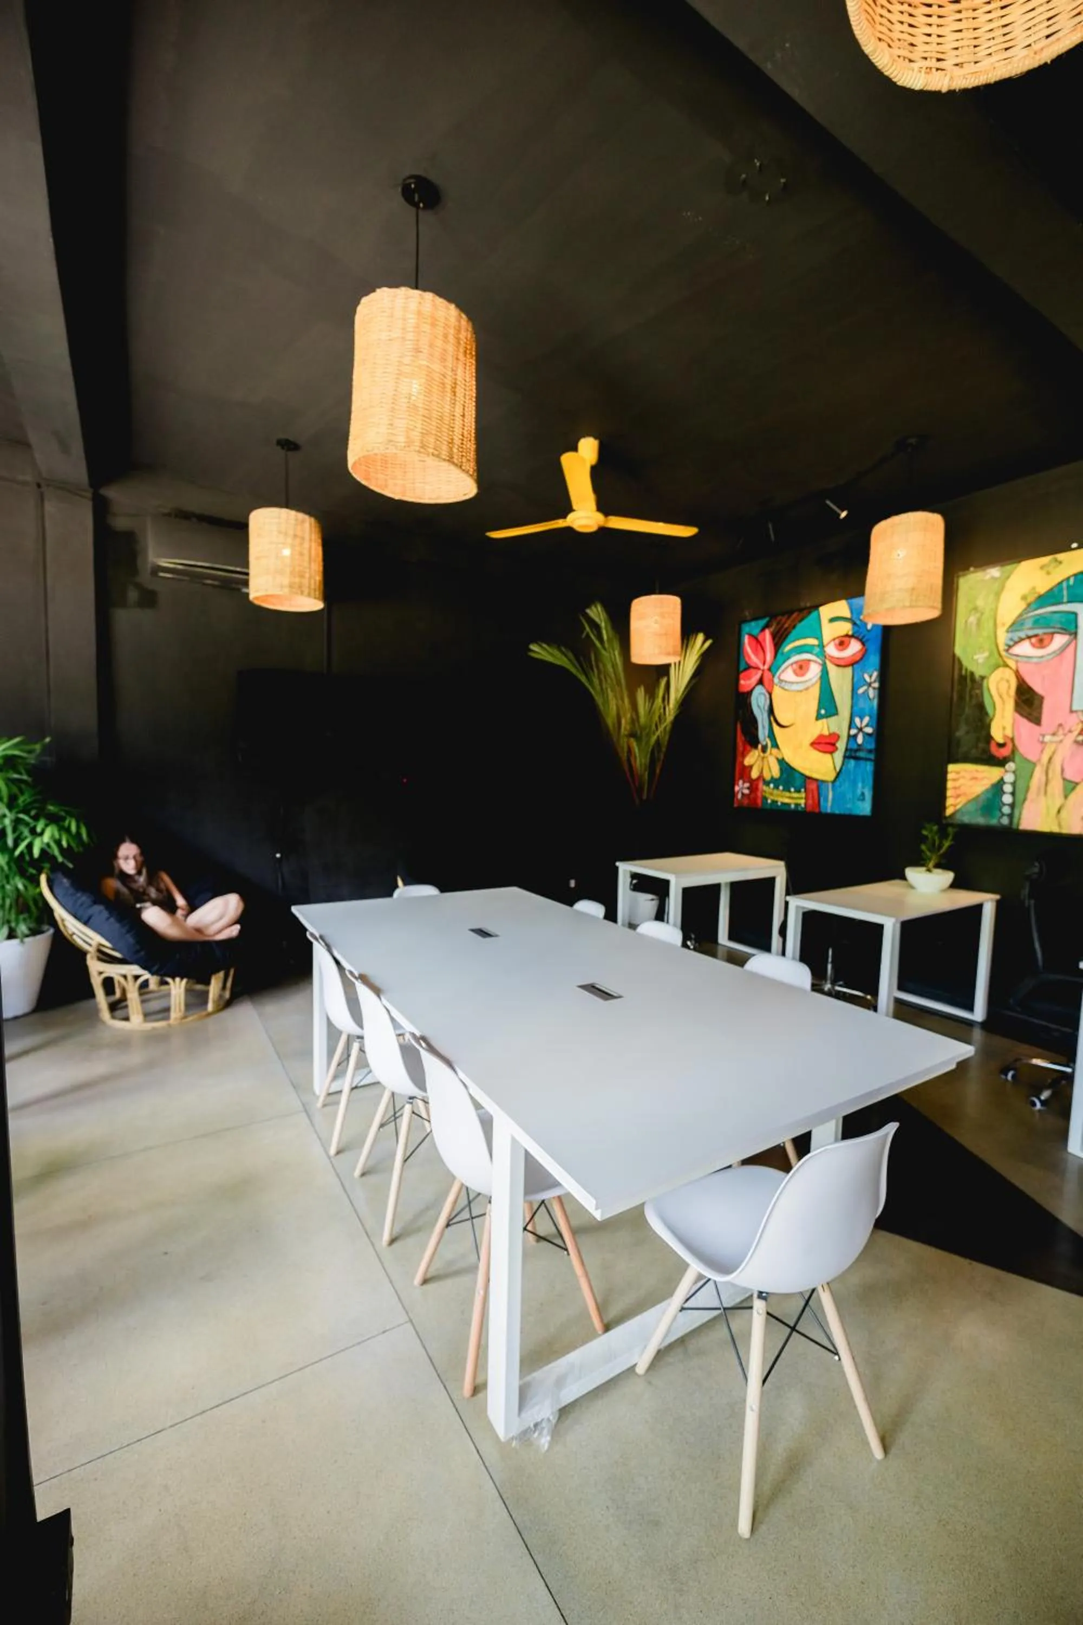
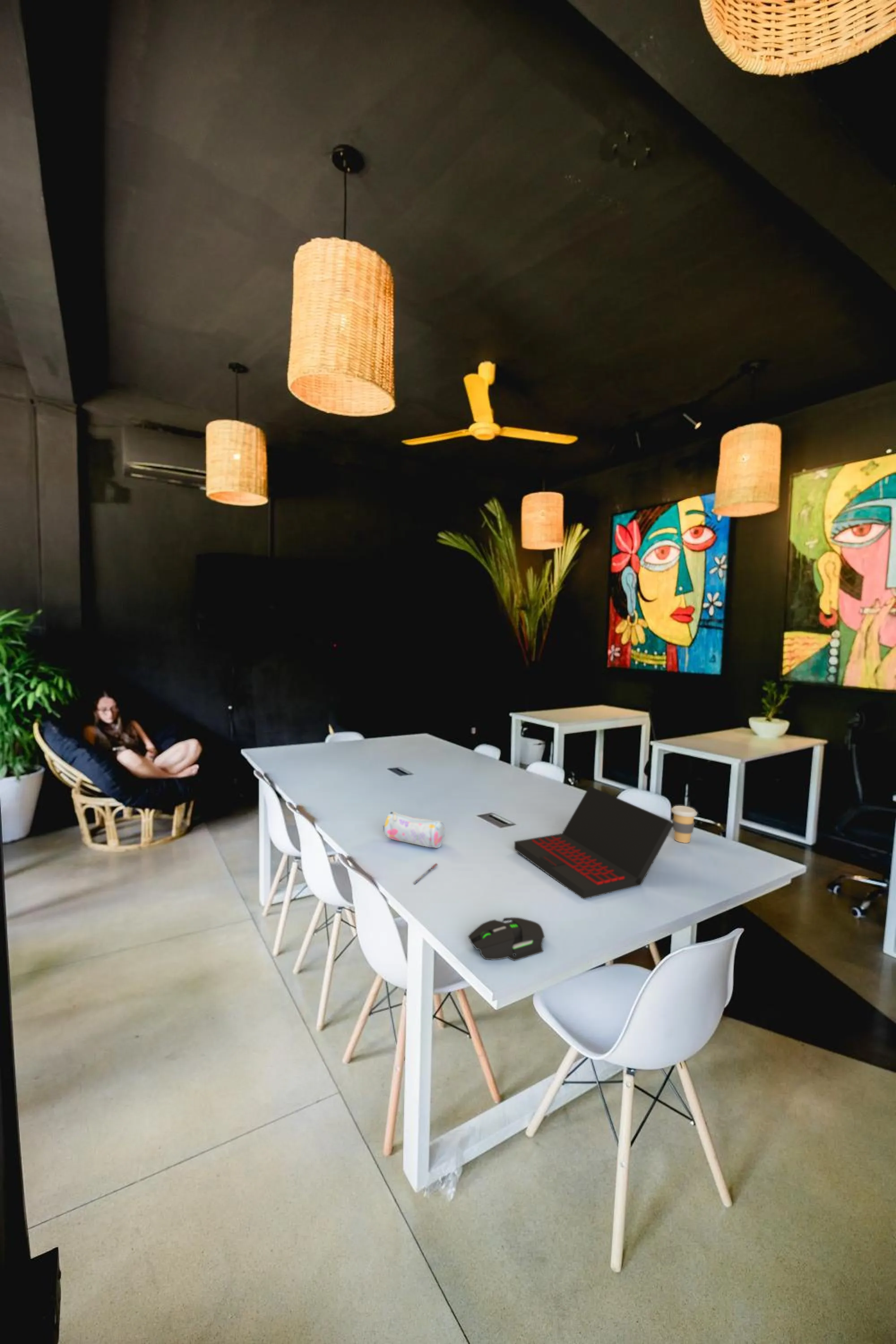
+ pen [413,863,438,884]
+ coffee cup [671,805,698,844]
+ laptop [514,785,674,900]
+ mouse [468,917,545,961]
+ pencil case [383,811,446,849]
